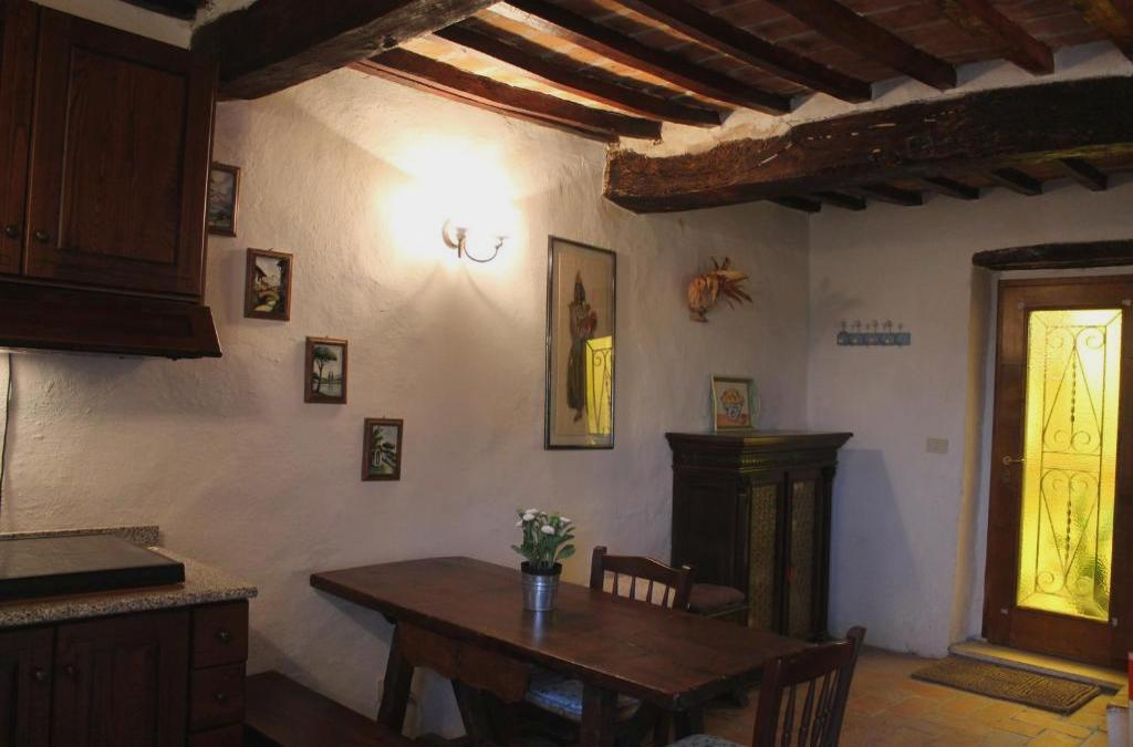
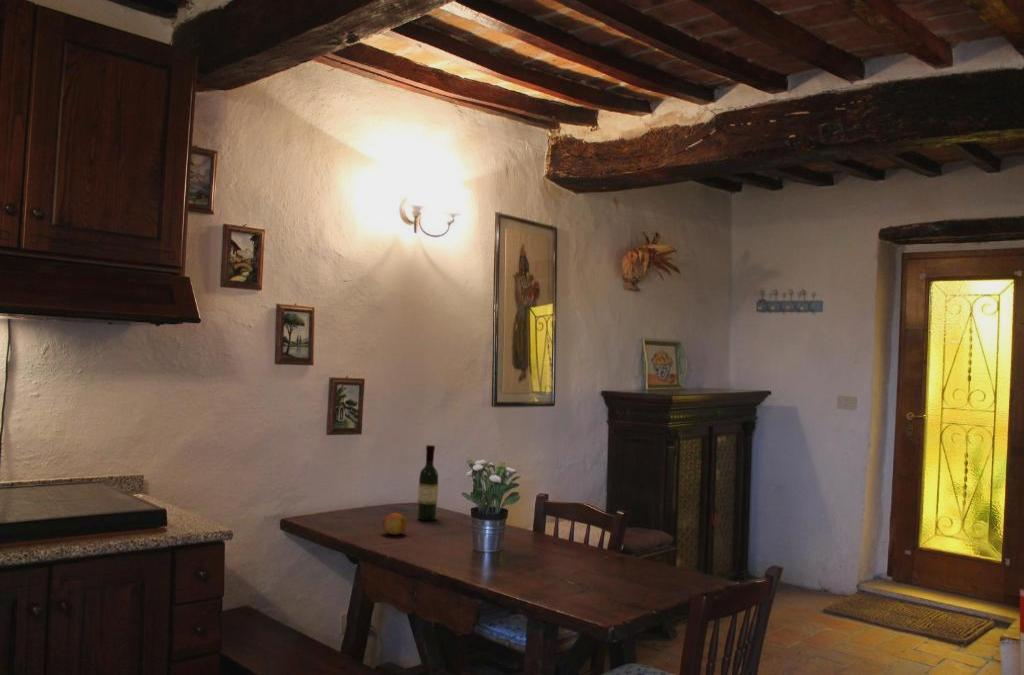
+ fruit [381,512,408,536]
+ wine bottle [416,444,439,521]
